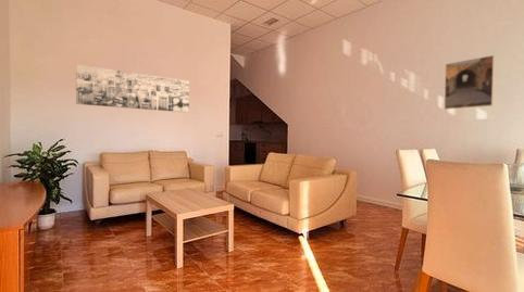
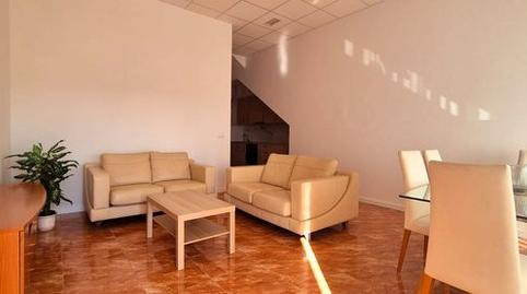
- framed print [444,54,496,110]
- wall art [75,63,190,113]
